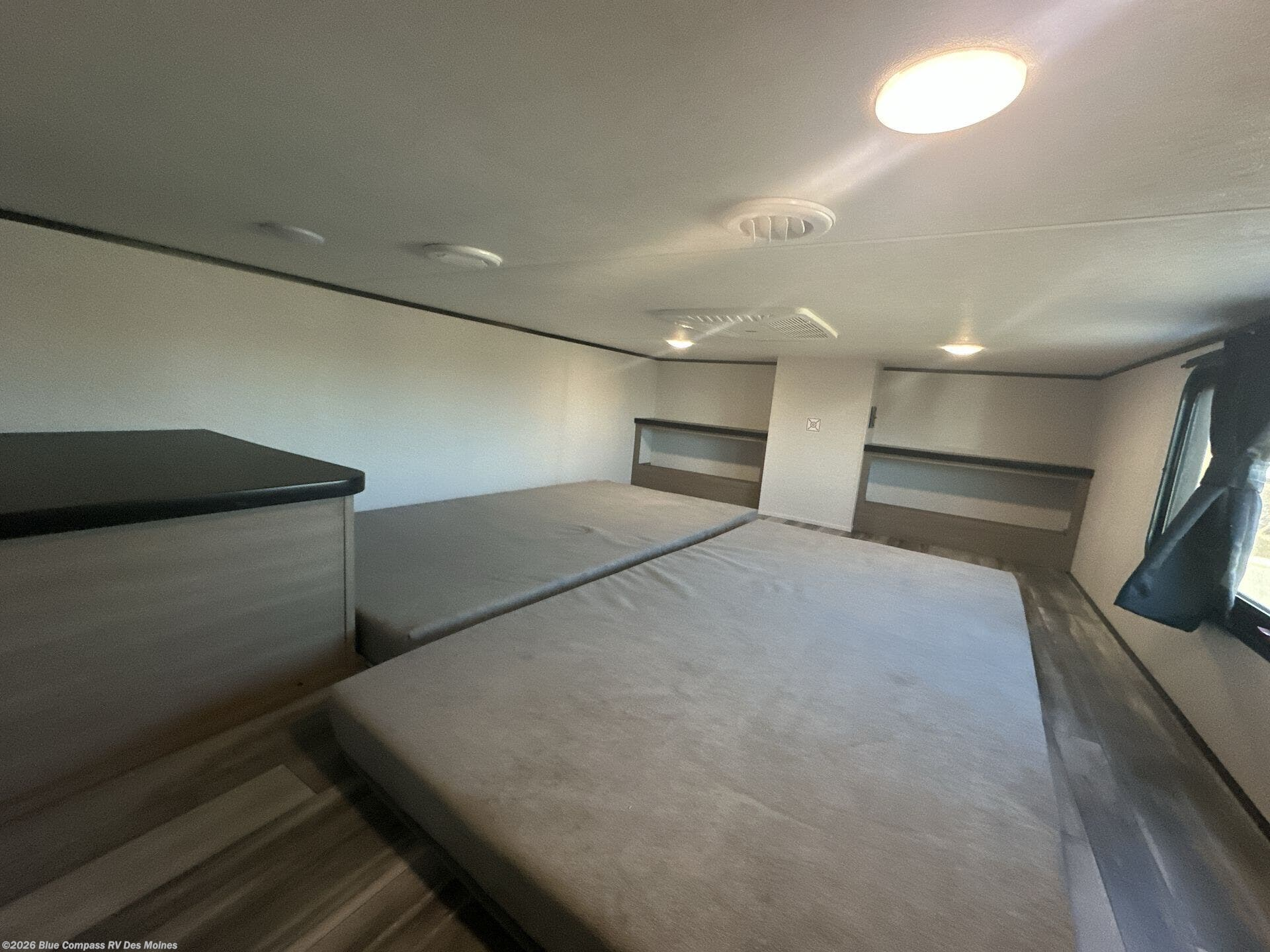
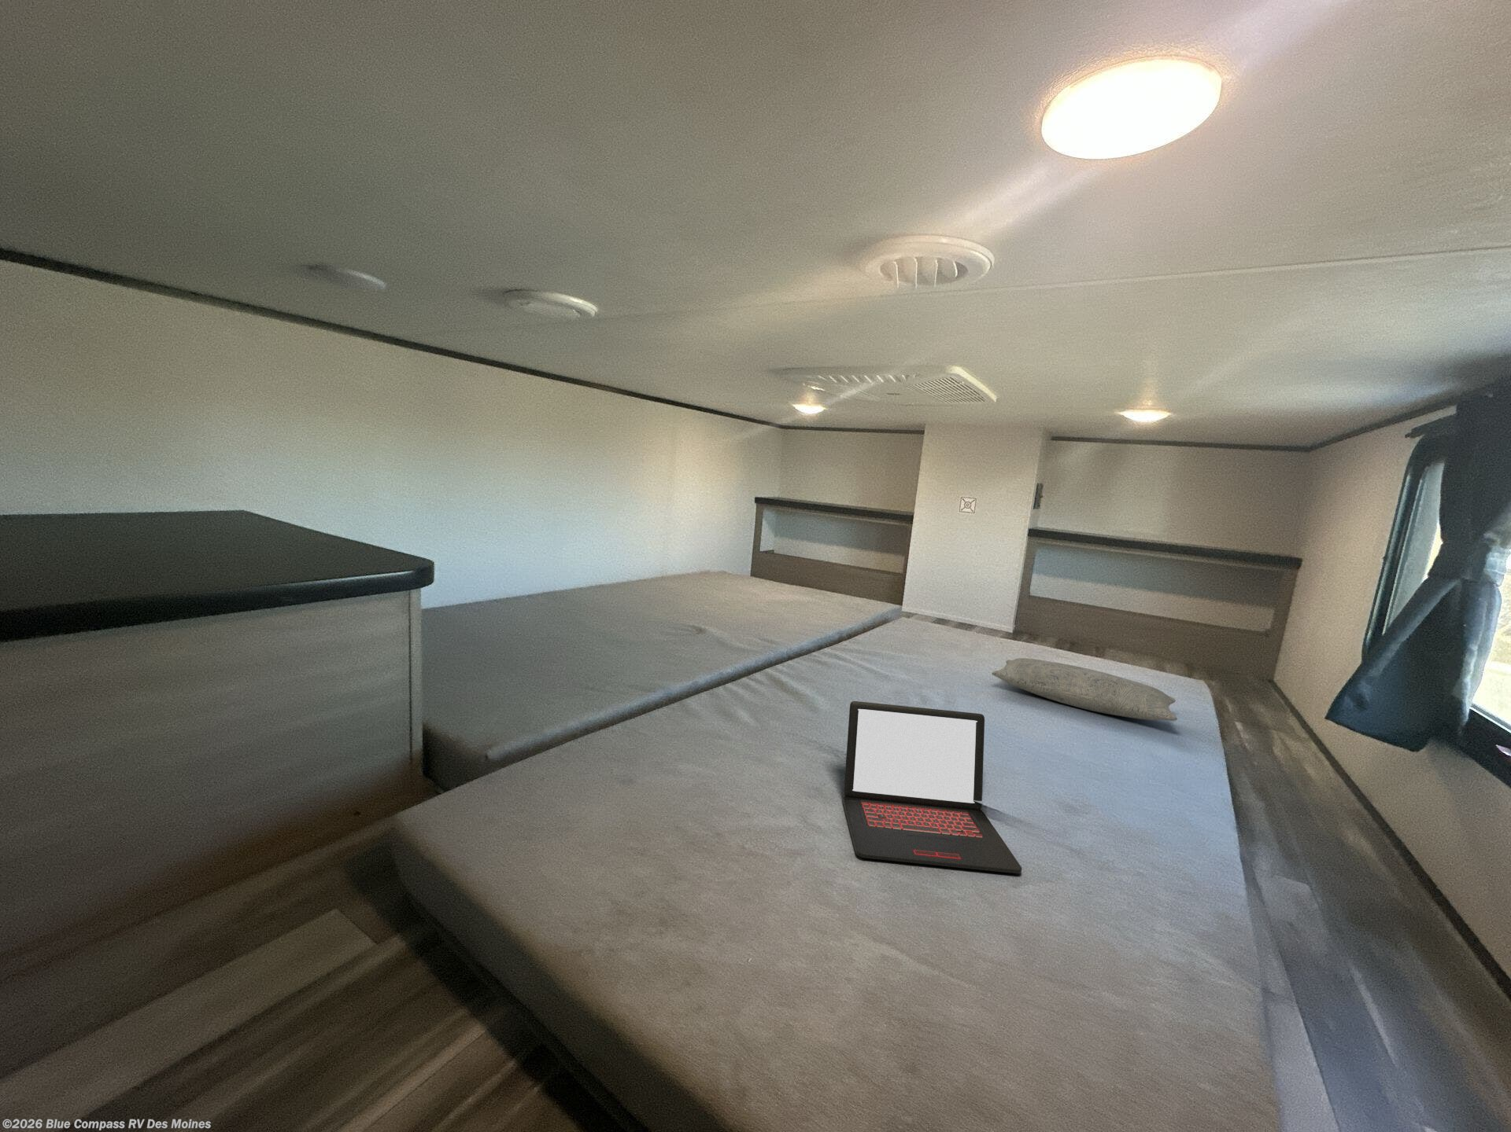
+ laptop [842,700,1022,874]
+ pillow [991,658,1178,722]
